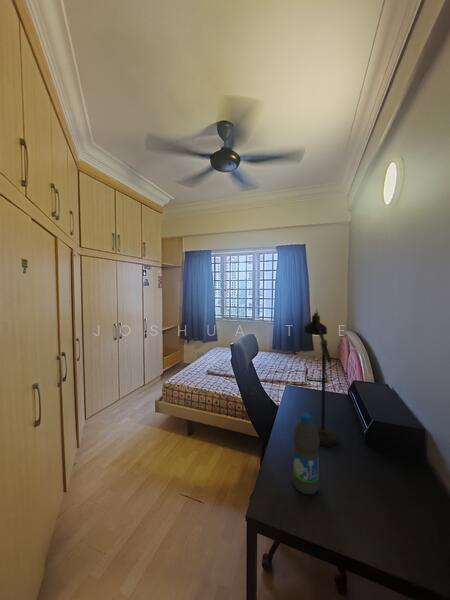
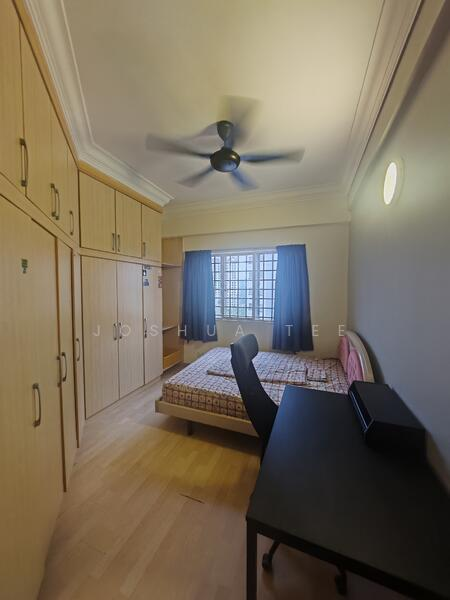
- water bottle [291,412,320,495]
- desk lamp [303,308,339,448]
